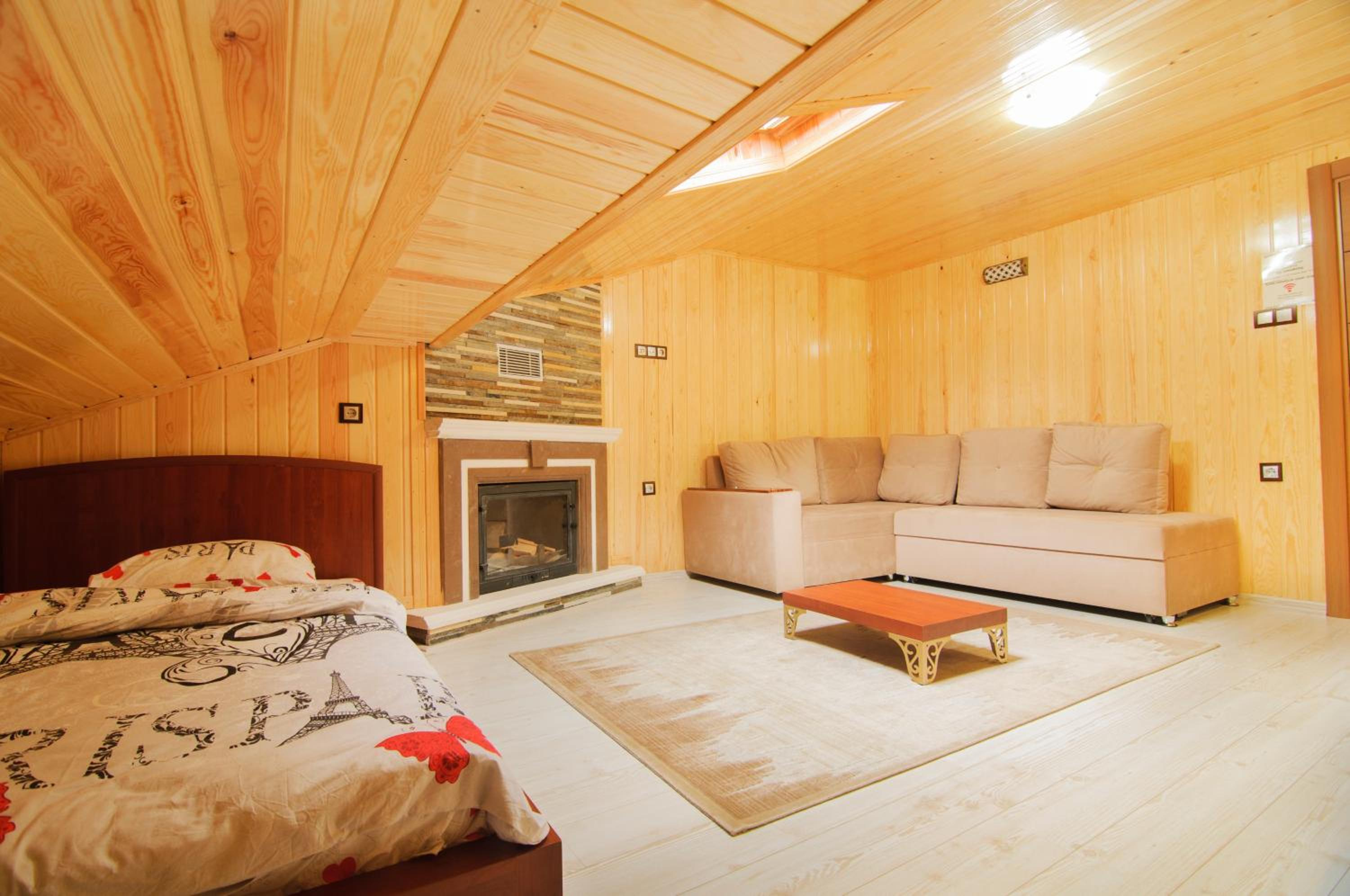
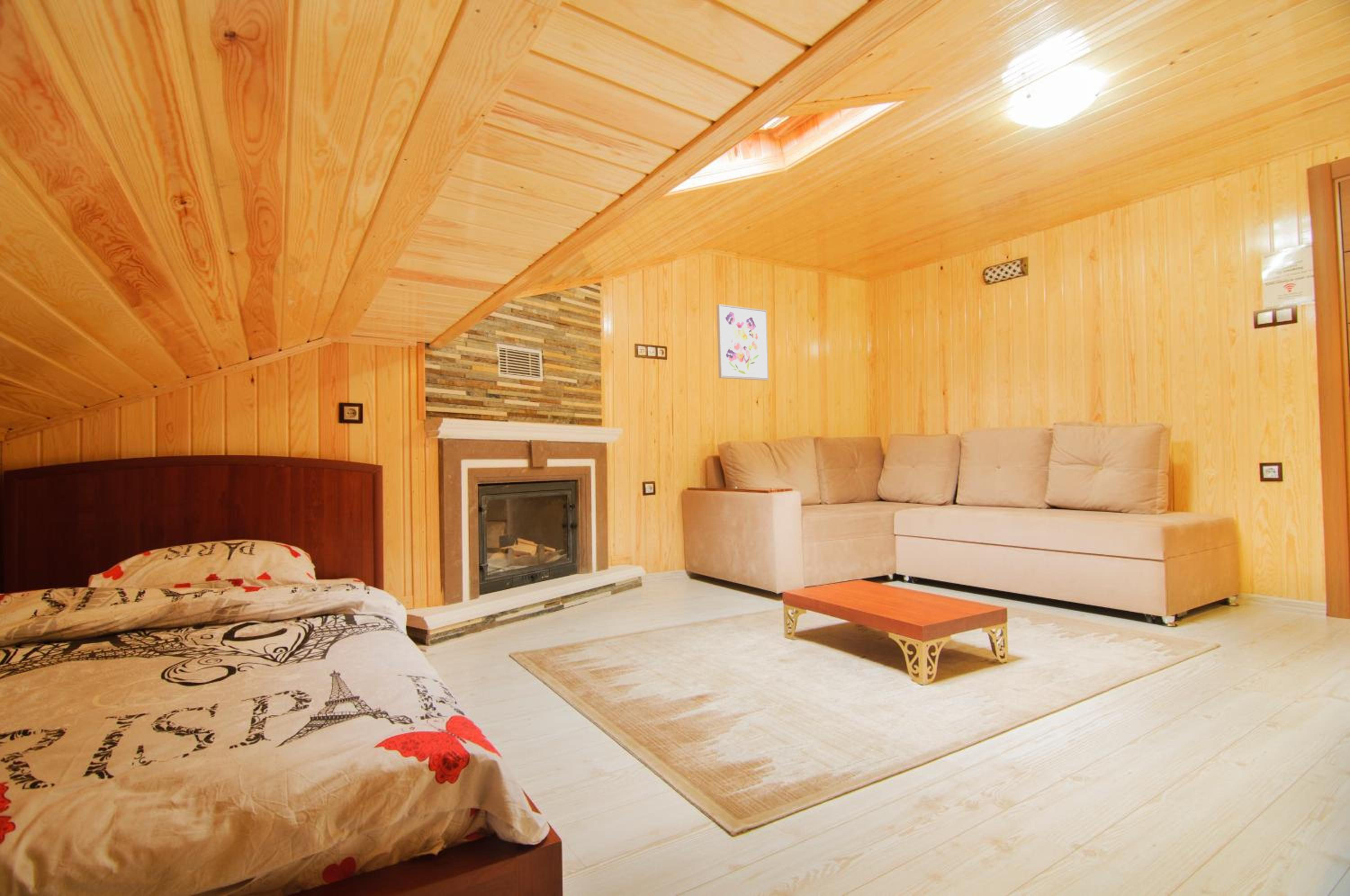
+ wall art [716,304,769,381]
